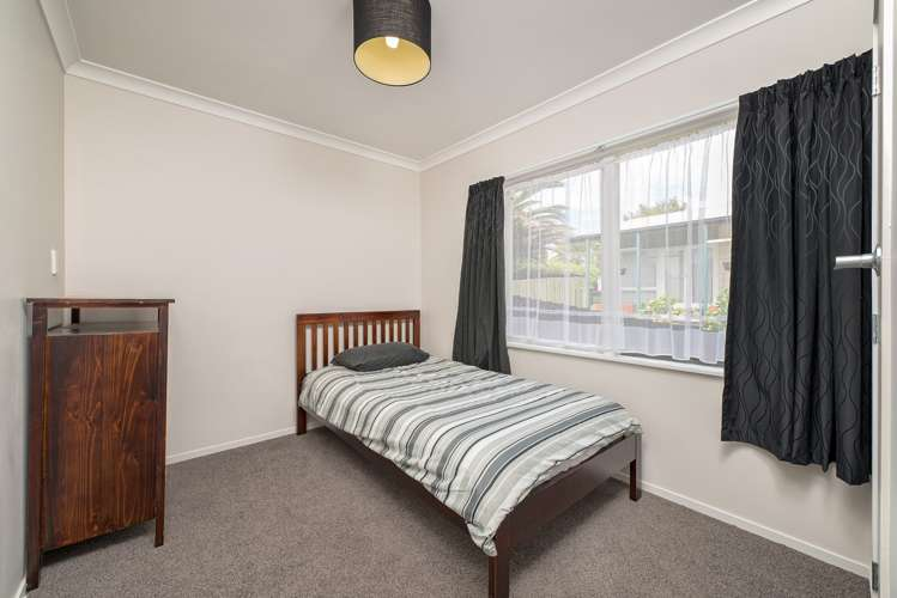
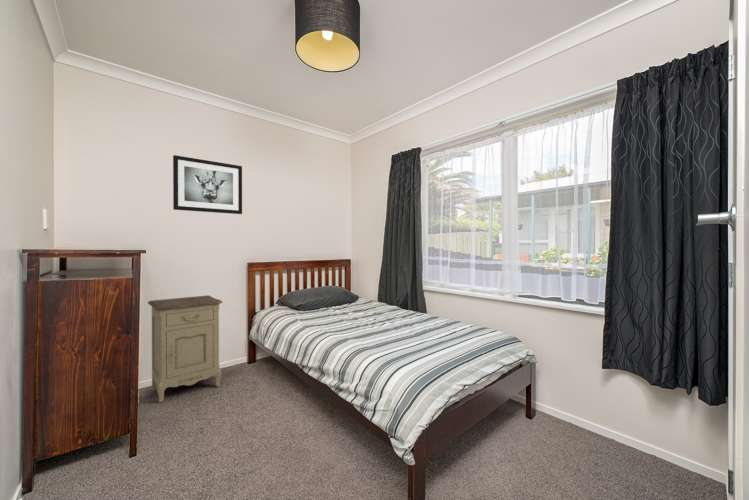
+ nightstand [147,294,223,404]
+ wall art [172,154,243,215]
